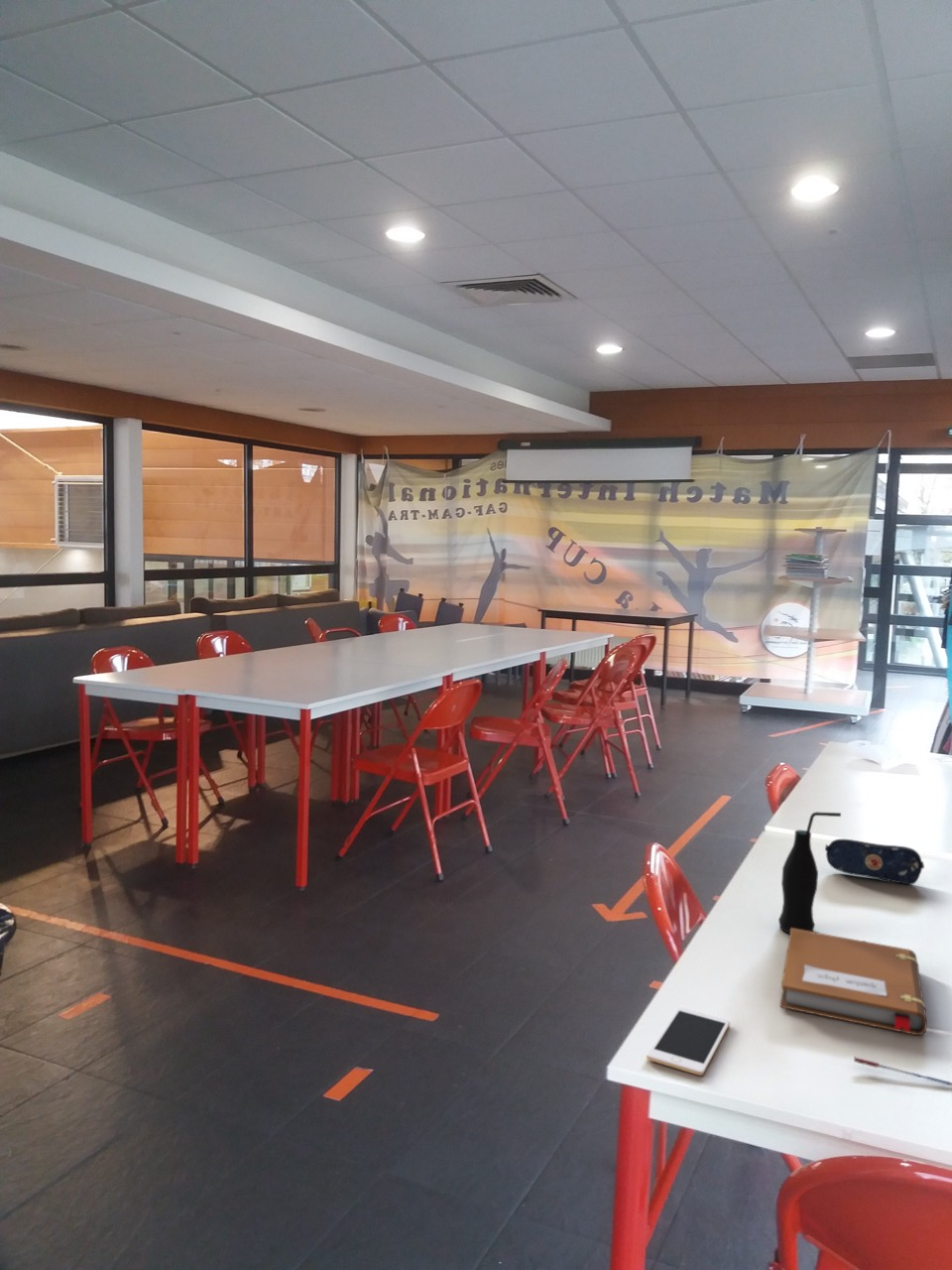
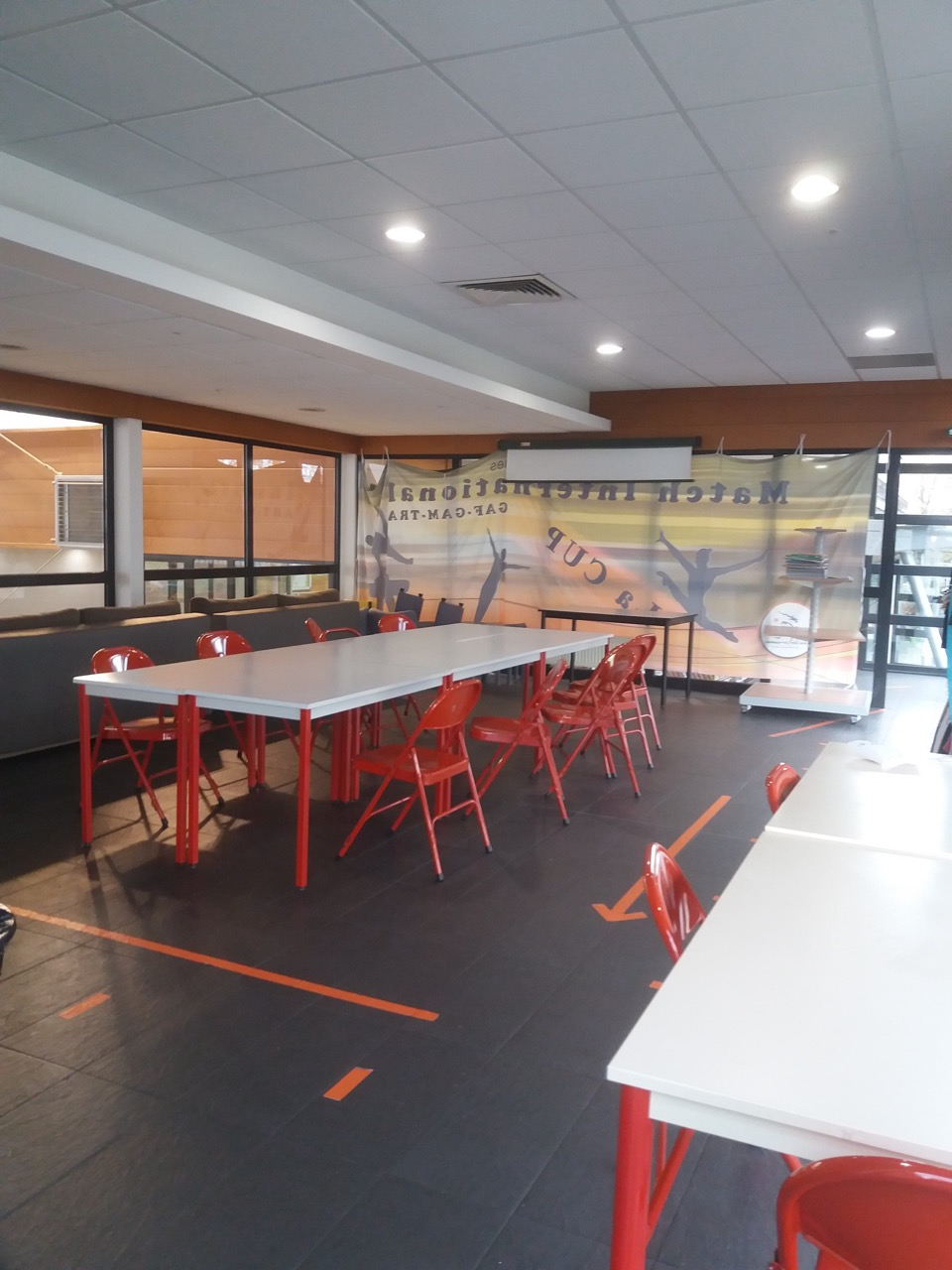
- bottle [777,811,842,935]
- pencil case [824,837,925,886]
- notebook [779,928,928,1036]
- pen [853,1056,952,1087]
- cell phone [646,1005,731,1077]
